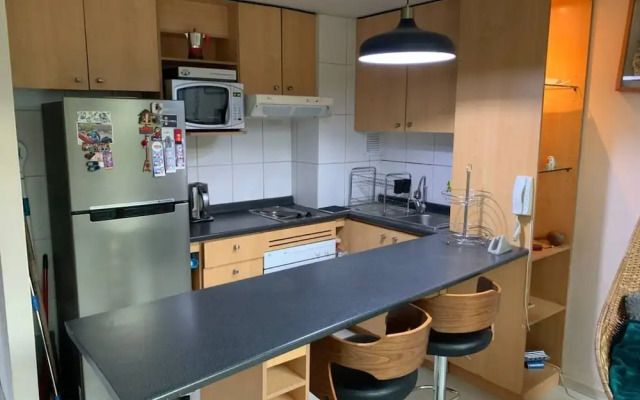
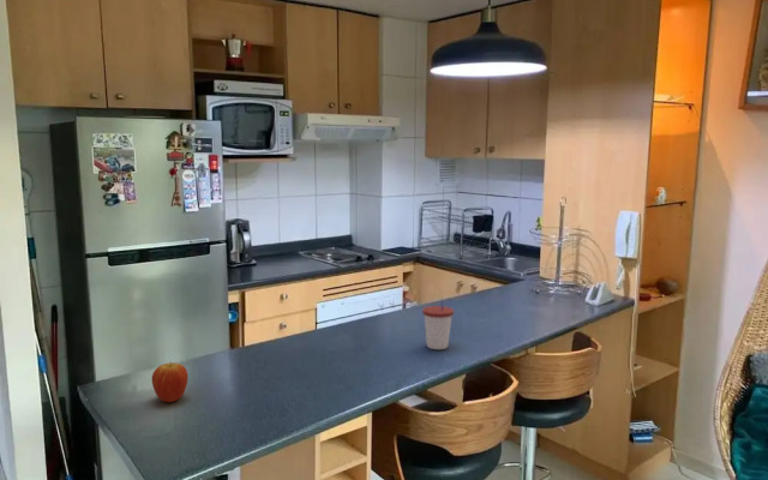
+ cup [421,300,455,350]
+ fruit [151,361,188,403]
